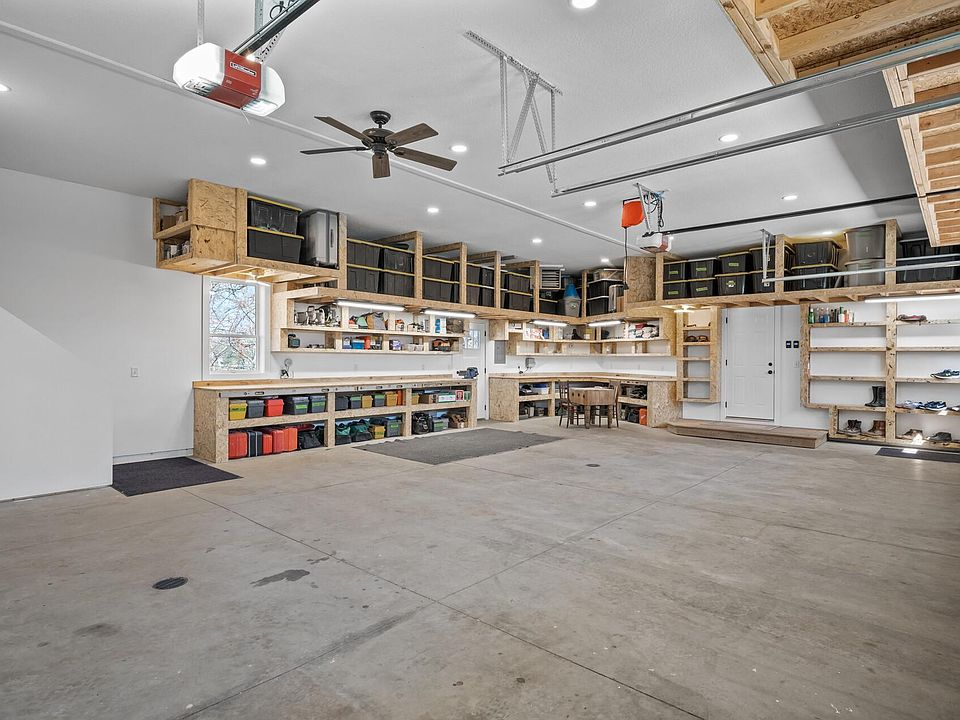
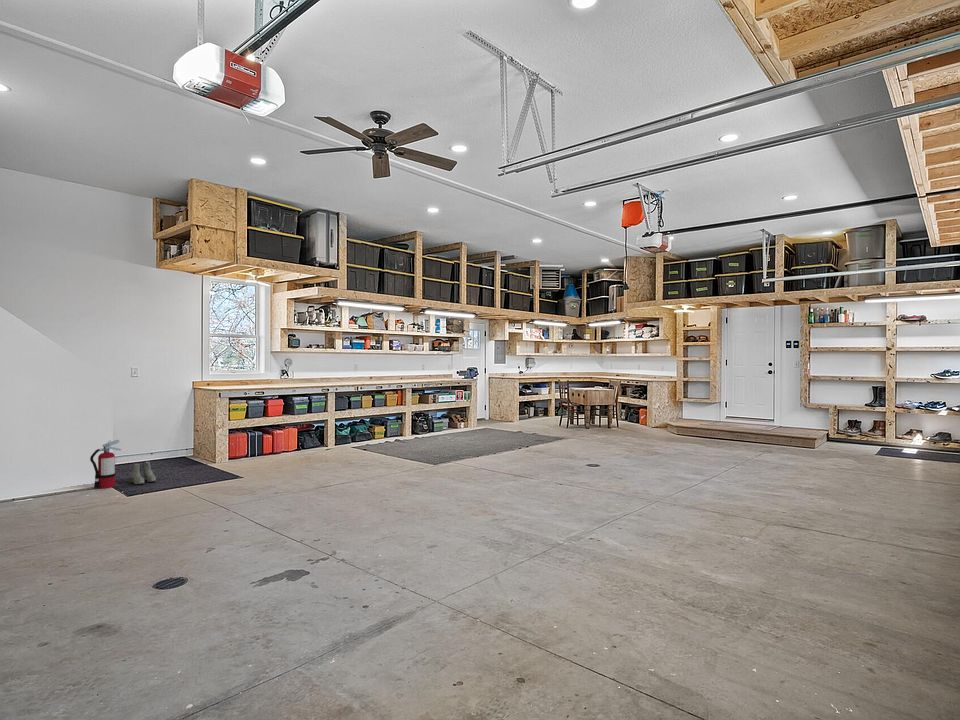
+ fire extinguisher [89,439,122,489]
+ boots [130,460,157,485]
